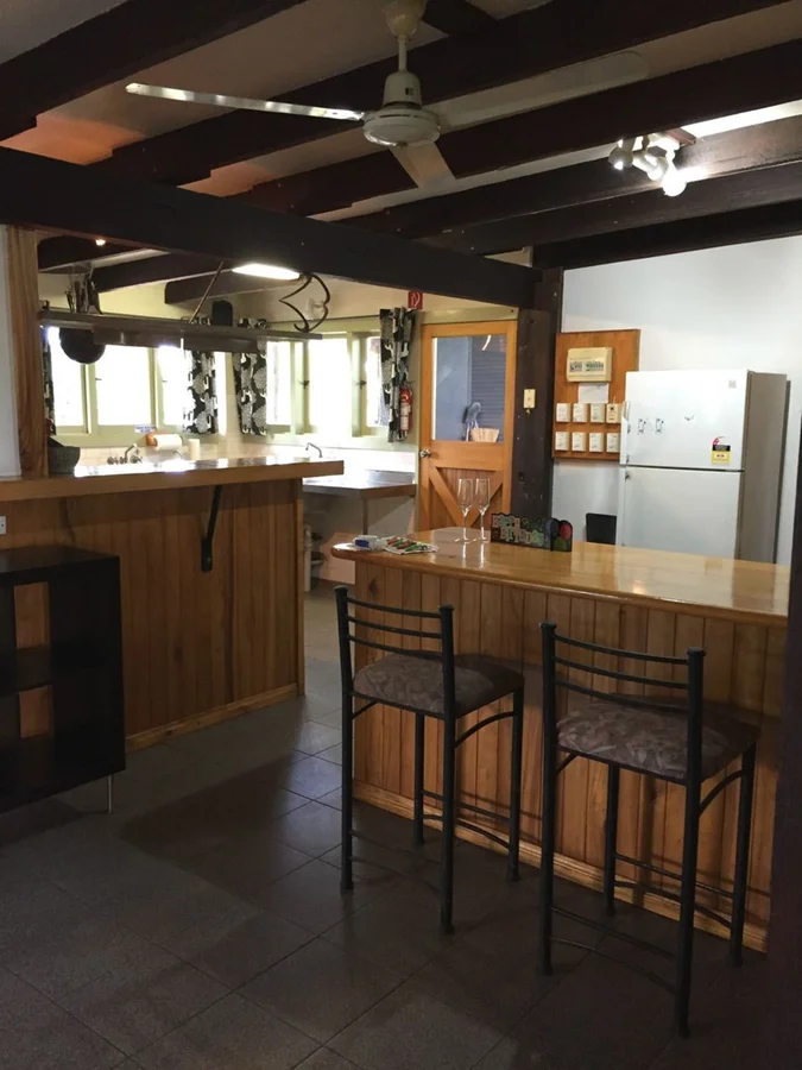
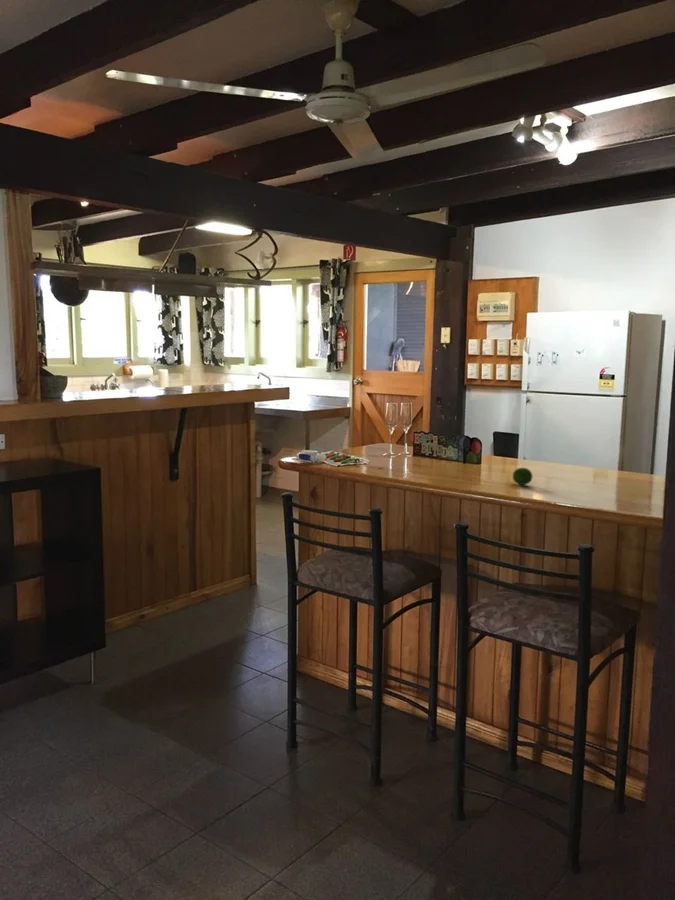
+ fruit [512,467,533,486]
